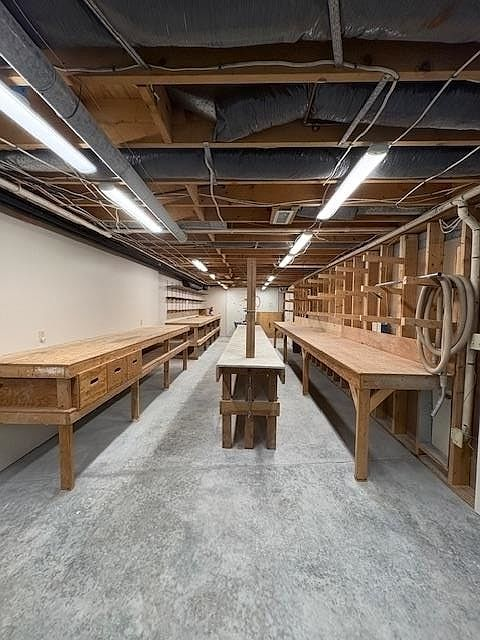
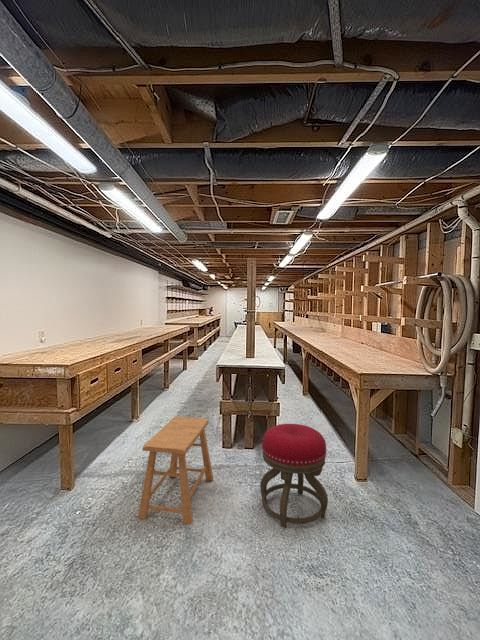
+ stool [259,423,329,529]
+ stool [137,416,214,525]
